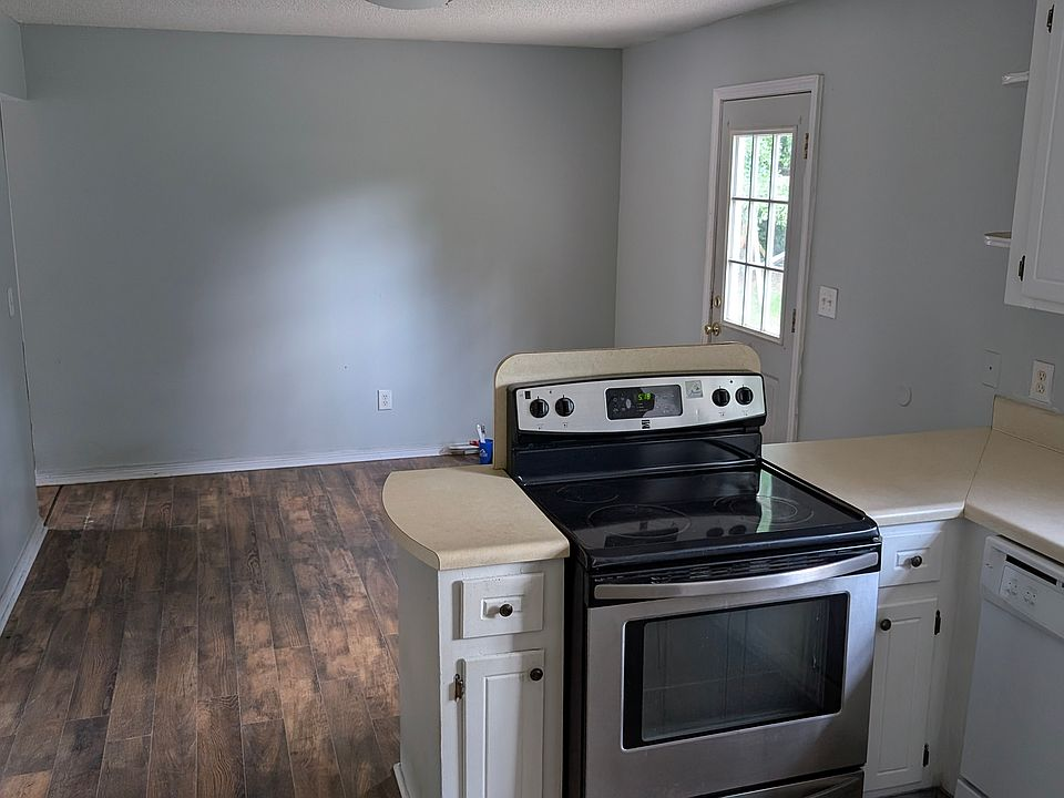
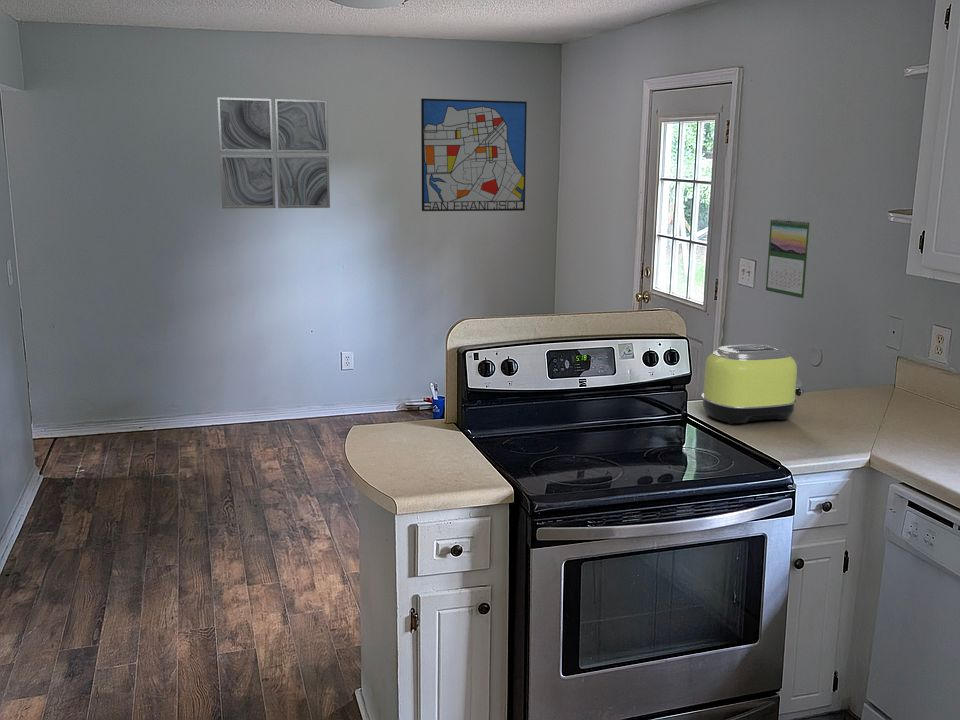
+ calendar [765,216,812,299]
+ wall art [420,97,528,212]
+ wall art [216,96,331,209]
+ toaster [701,343,805,425]
